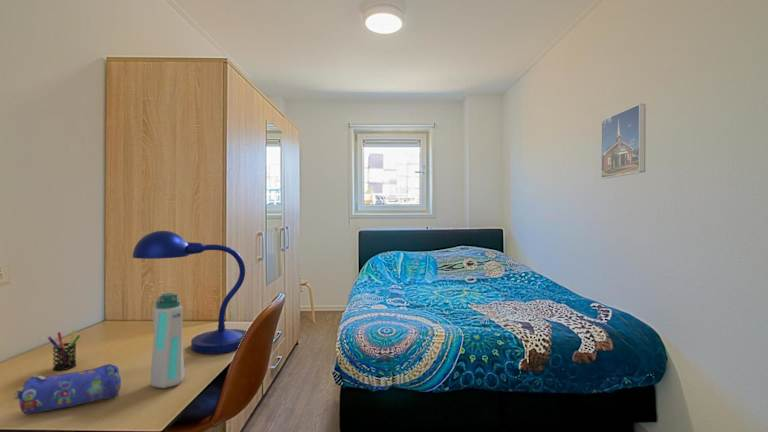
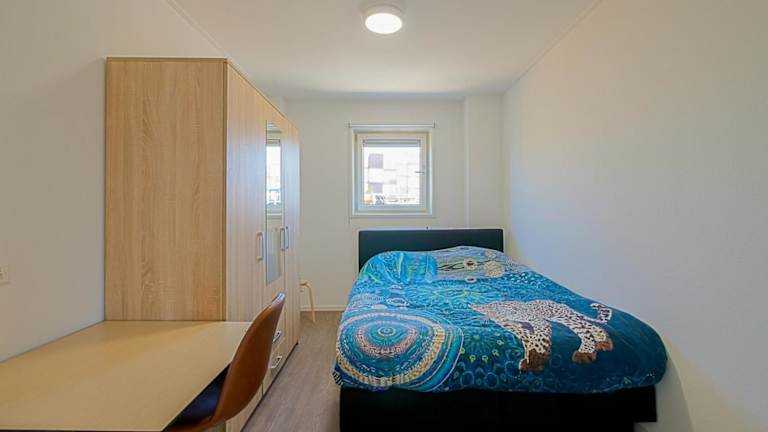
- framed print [600,103,646,179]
- pen holder [47,329,81,372]
- water bottle [149,292,186,389]
- pencil case [13,363,122,415]
- desk lamp [132,230,247,355]
